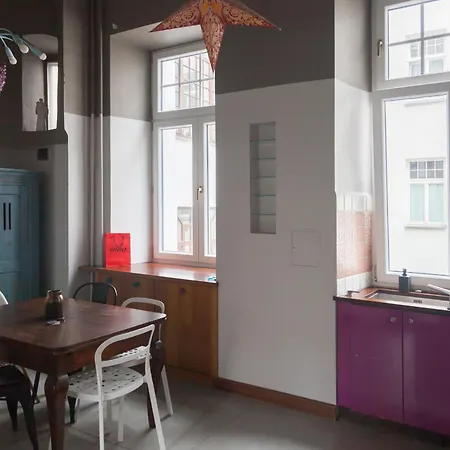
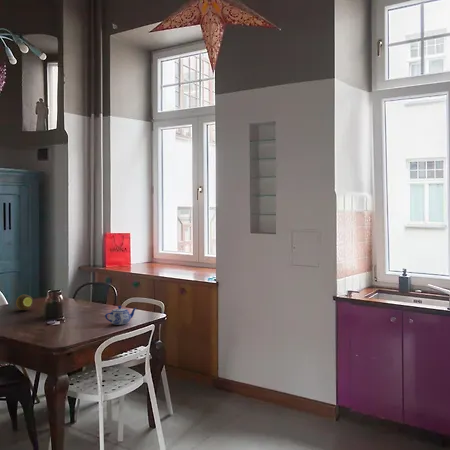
+ fruit [15,293,34,311]
+ teapot [104,305,137,326]
